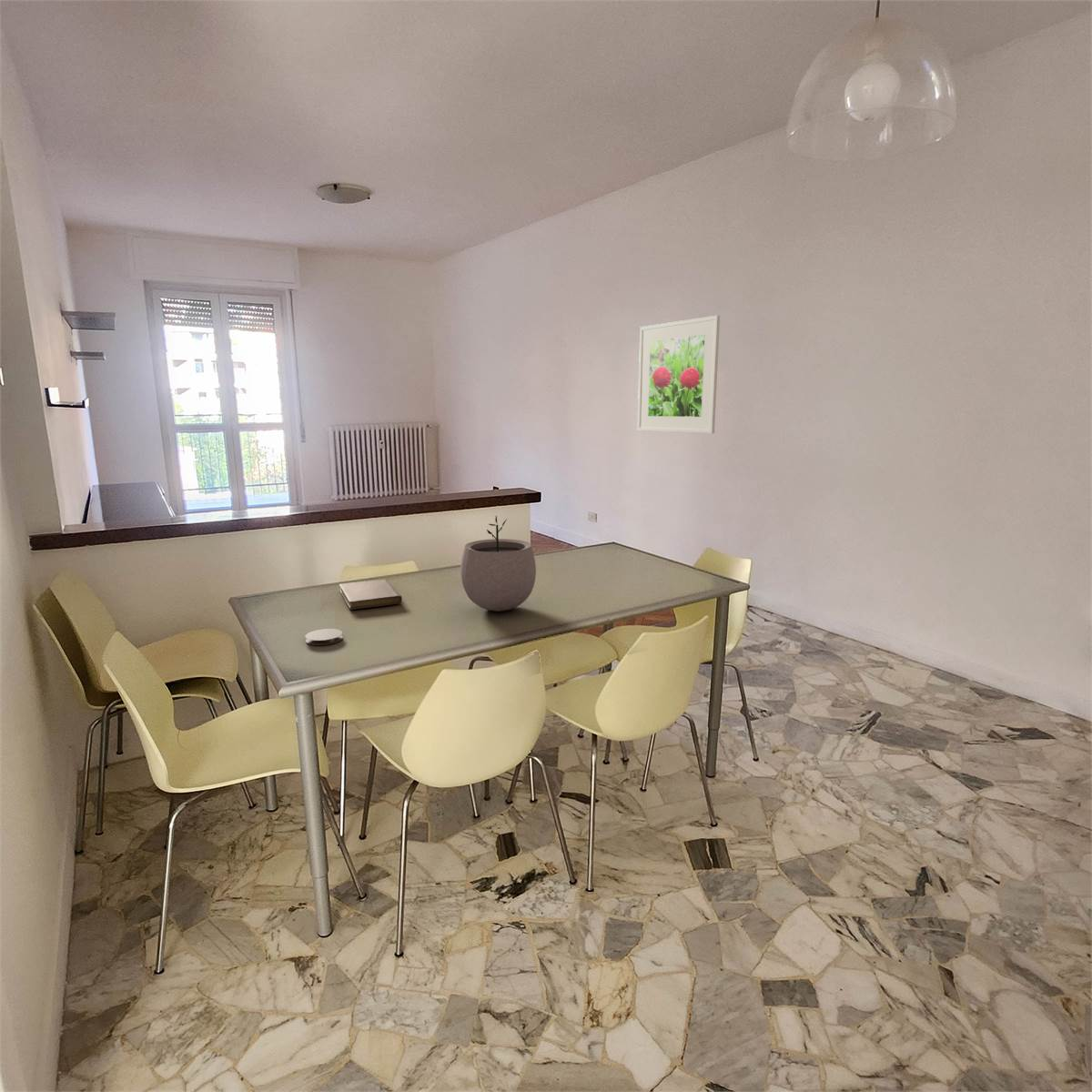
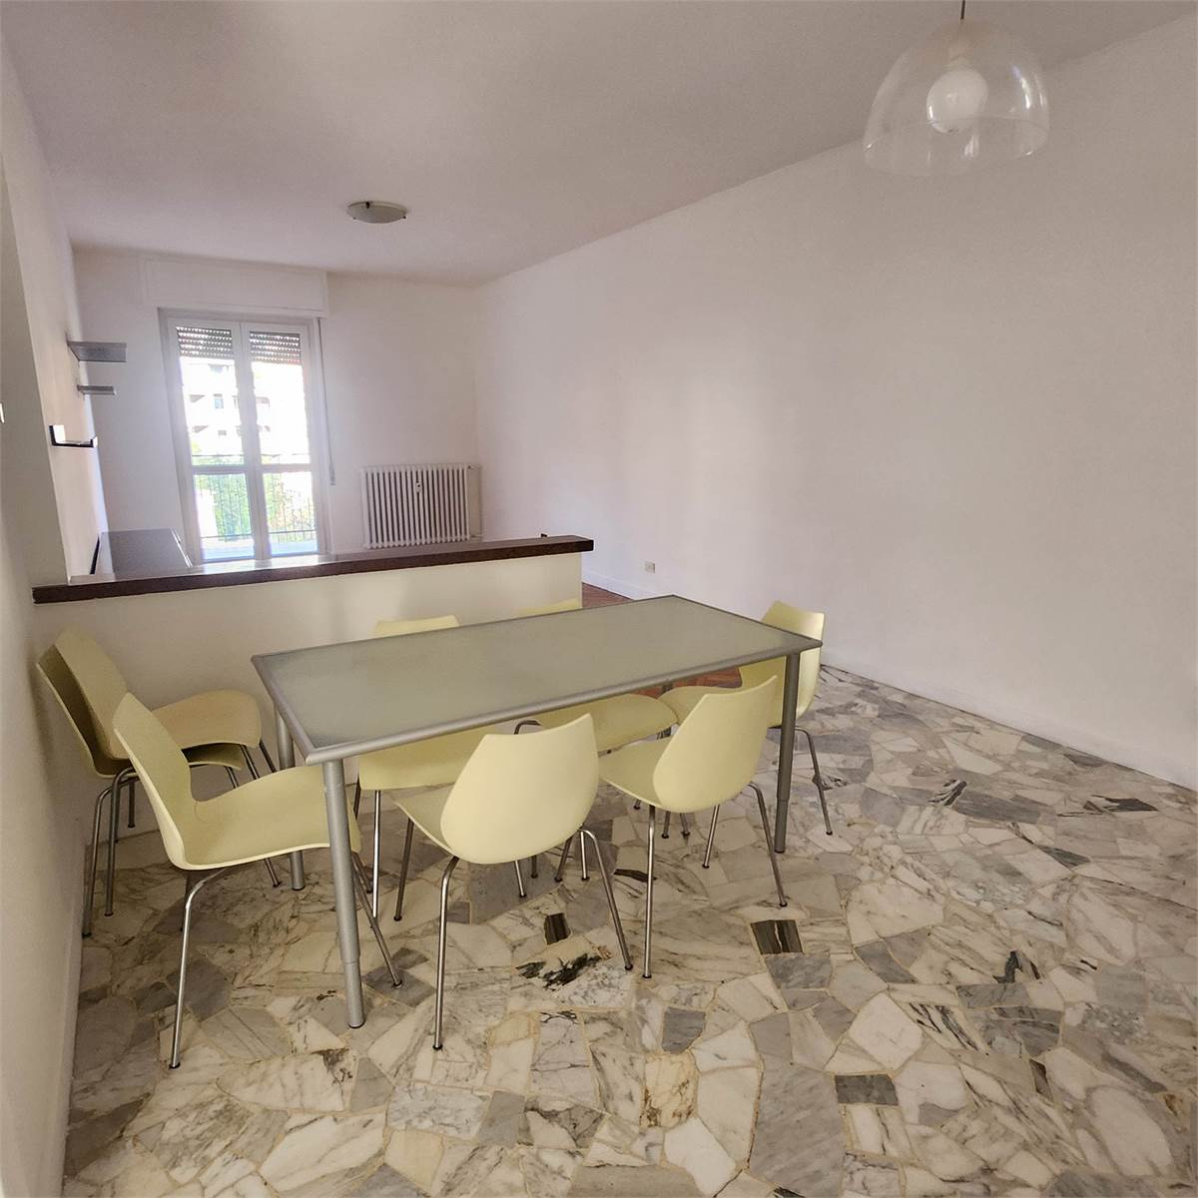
- notebook [339,579,403,611]
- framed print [637,315,721,434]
- coaster [305,628,344,646]
- plant pot [460,515,537,612]
